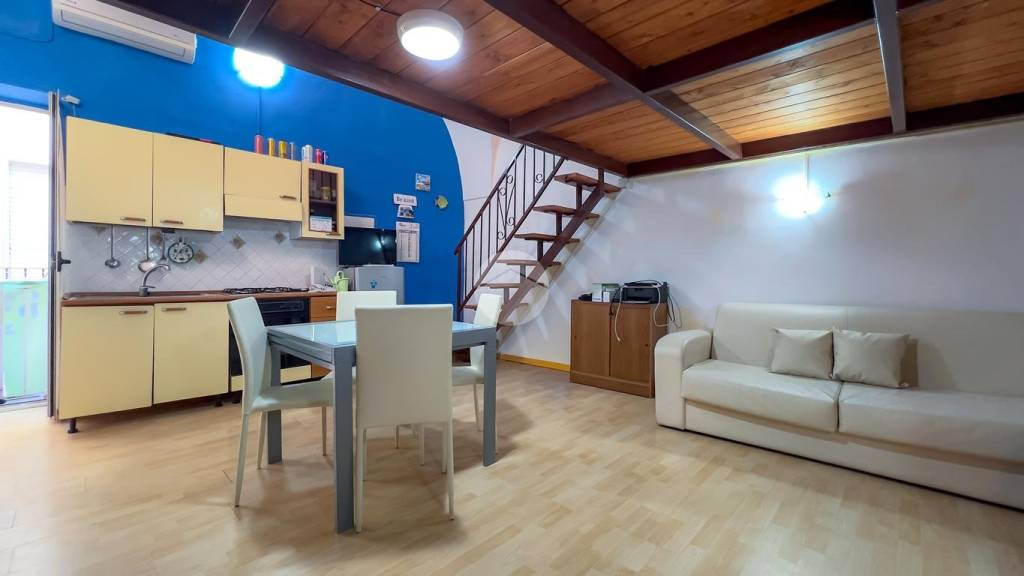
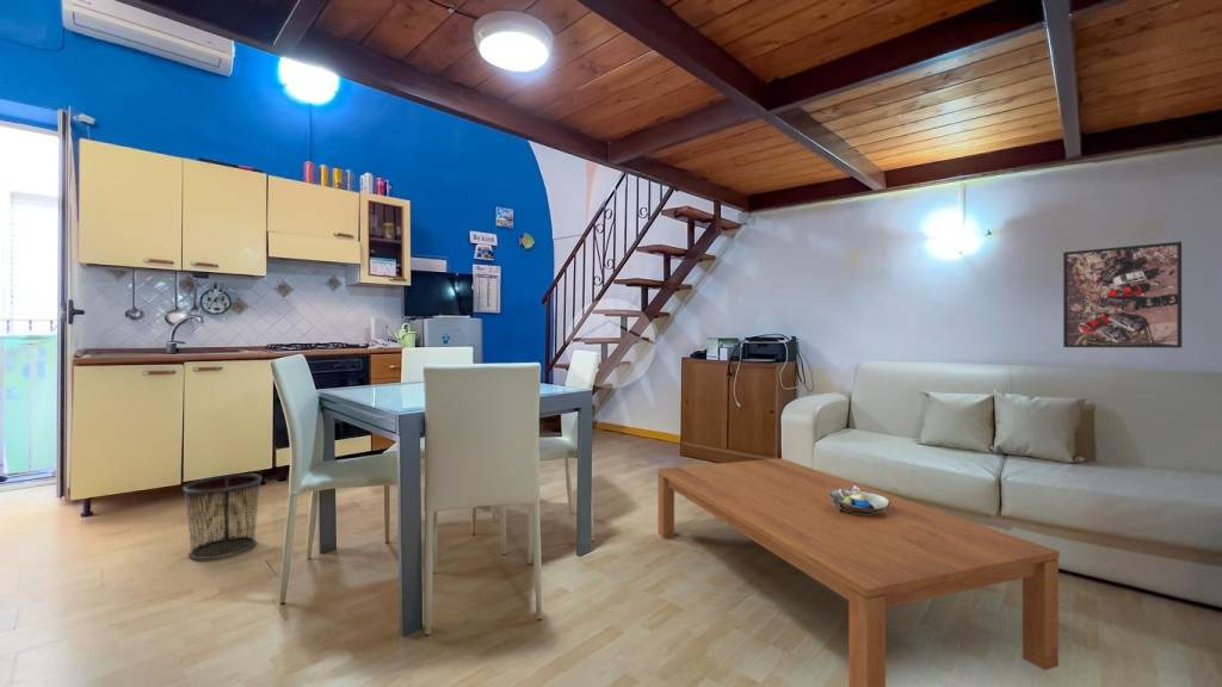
+ coffee table [656,457,1061,687]
+ decorative bowl [829,485,890,514]
+ waste bin [181,472,264,561]
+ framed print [1062,241,1183,349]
